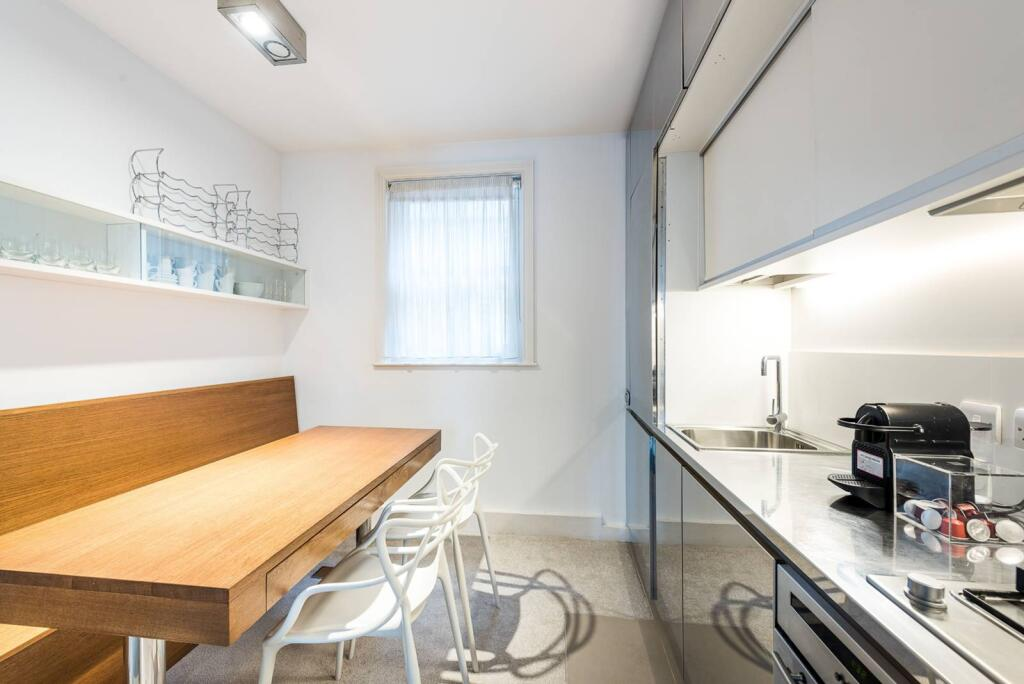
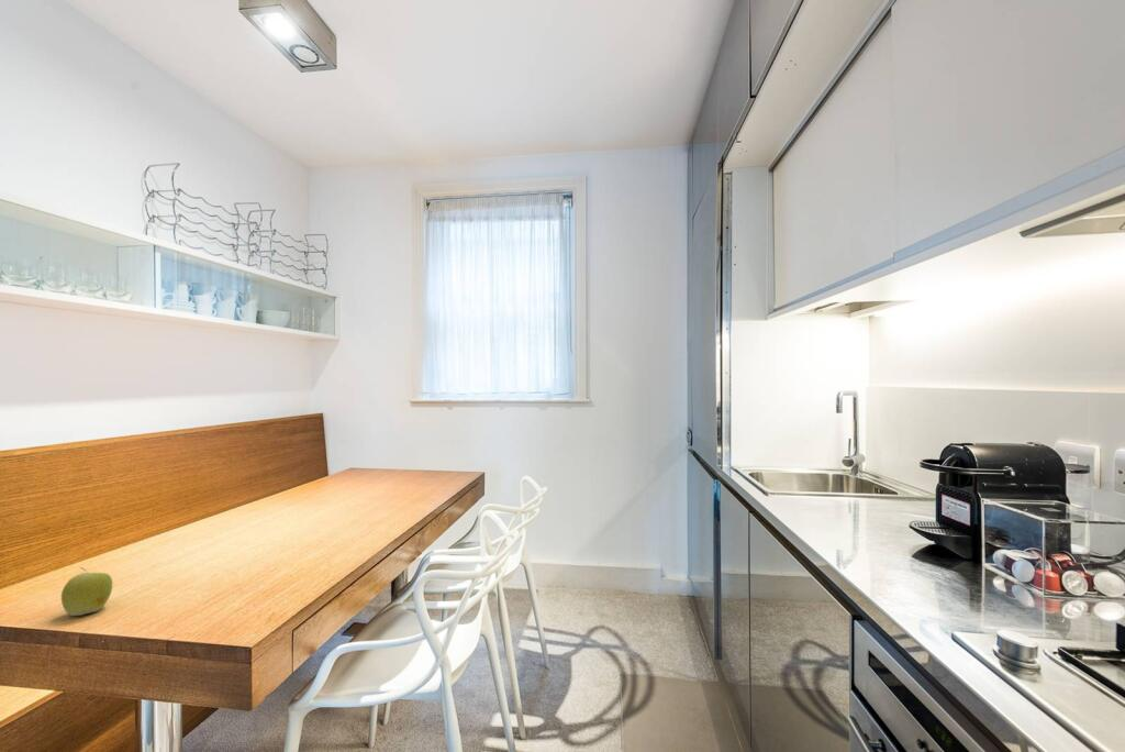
+ apple [60,566,113,617]
